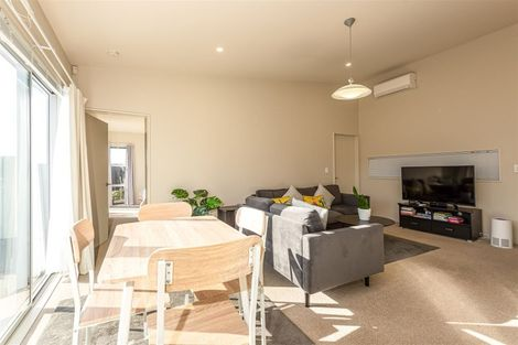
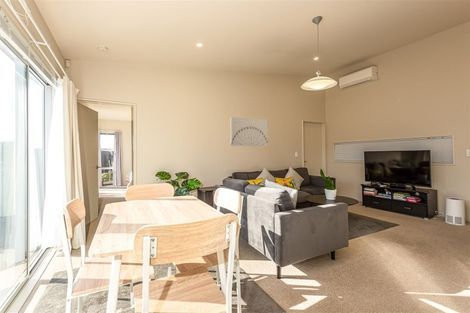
+ wall art [229,116,268,147]
